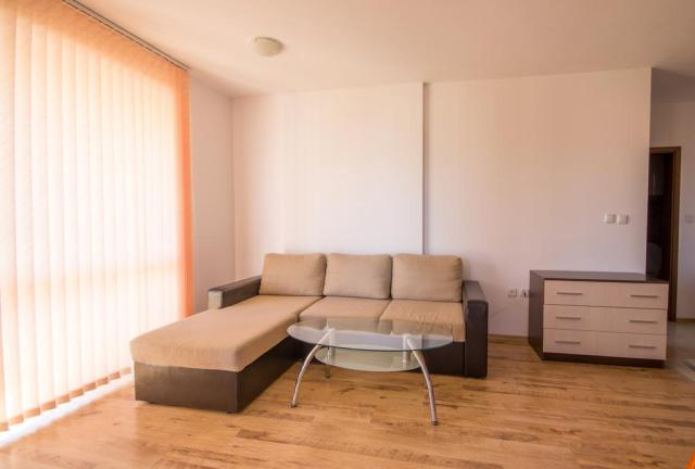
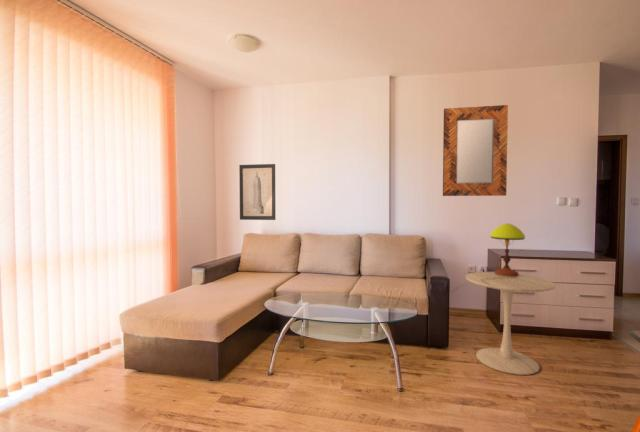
+ home mirror [442,104,509,197]
+ wall art [238,163,276,221]
+ table lamp [481,222,526,284]
+ side table [465,271,557,376]
